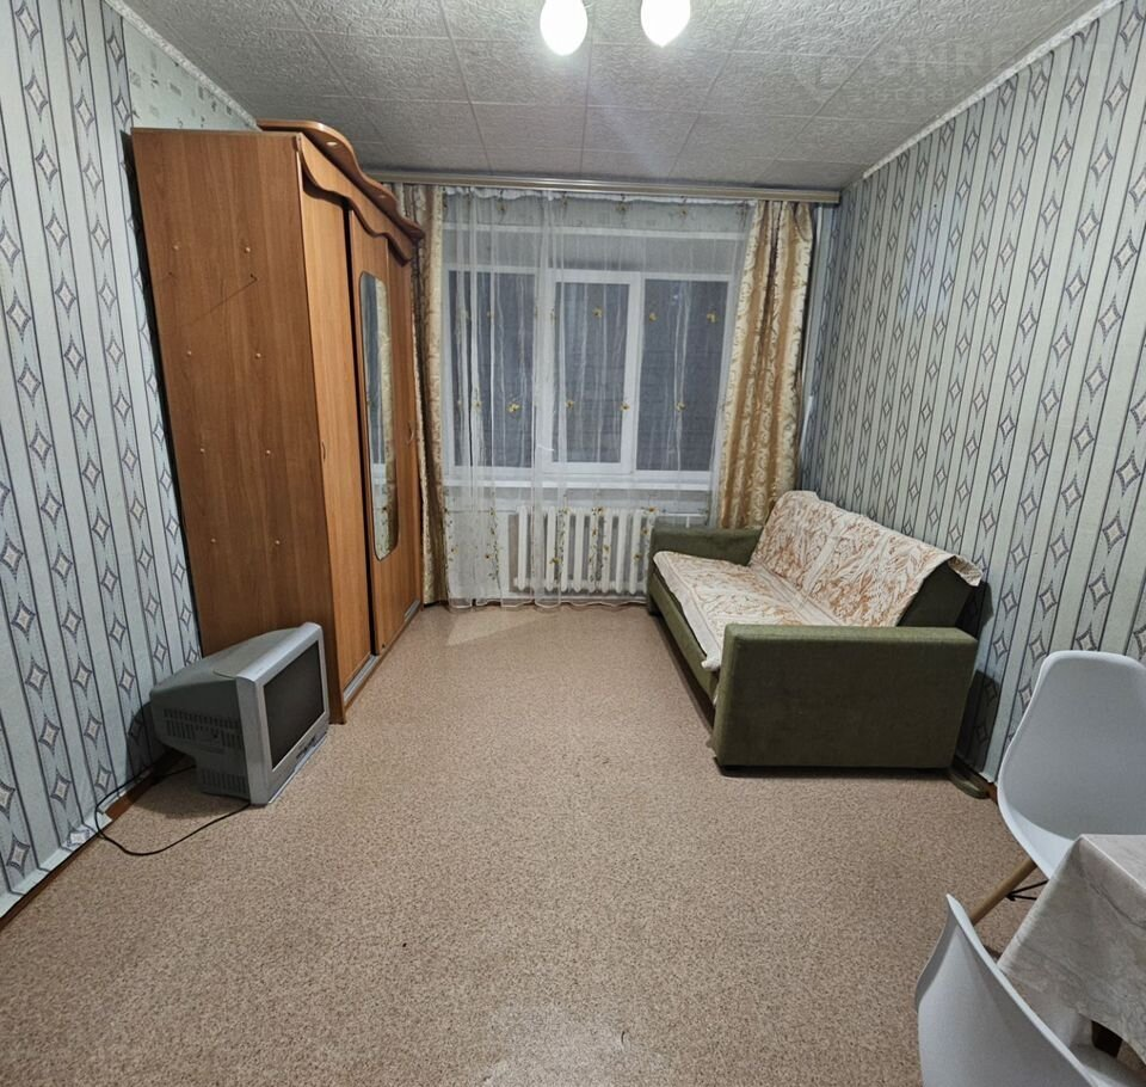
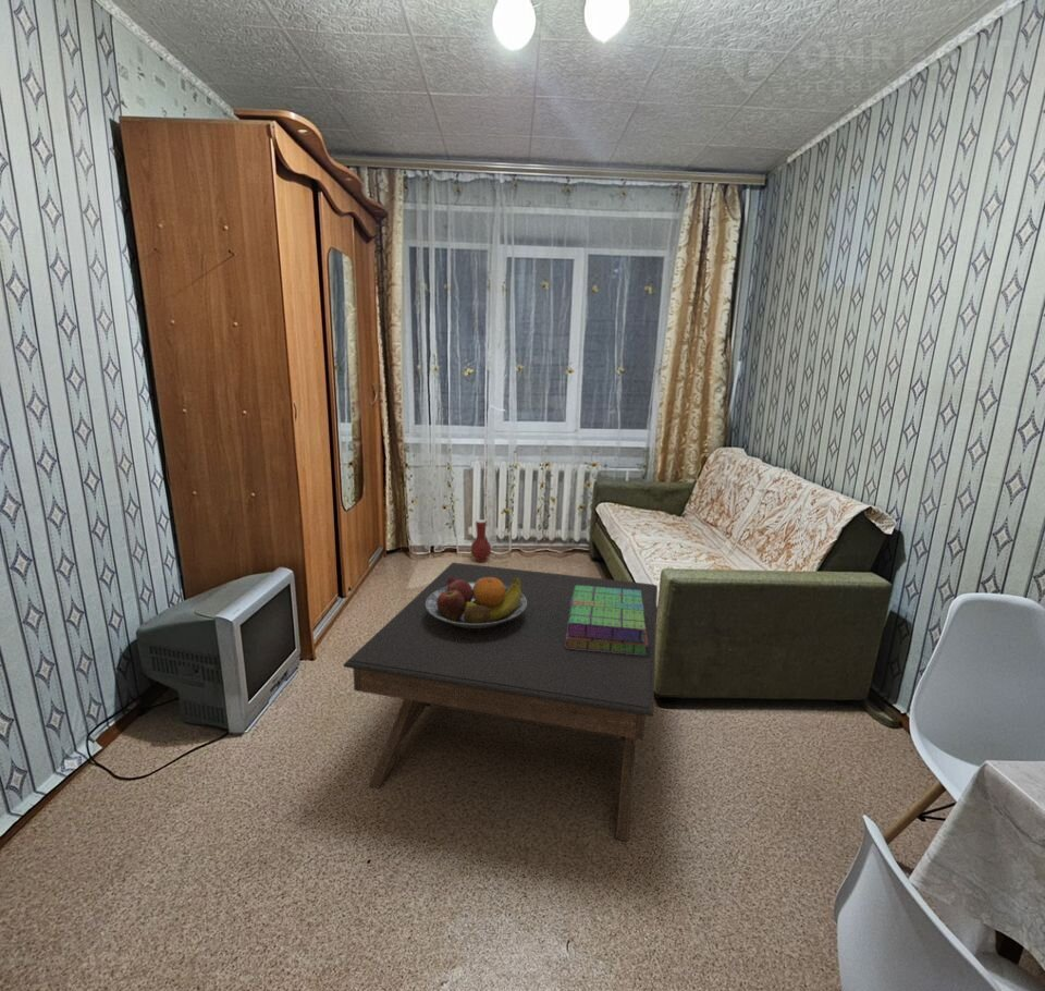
+ vase [470,518,492,563]
+ stack of books [565,586,648,656]
+ coffee table [342,562,659,842]
+ fruit bowl [426,576,527,628]
